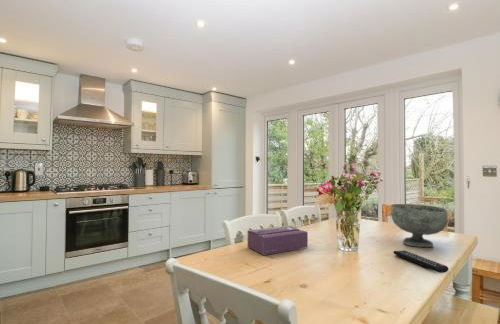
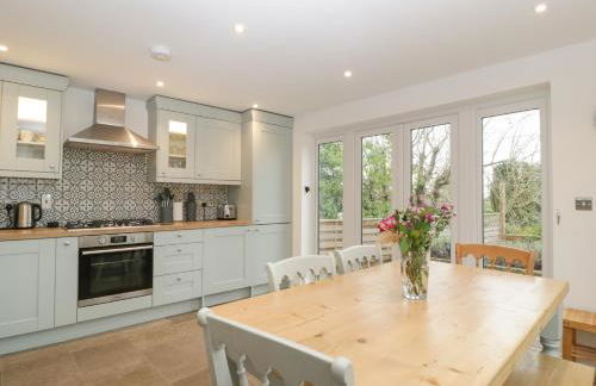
- remote control [392,249,450,274]
- tissue box [247,225,309,256]
- decorative bowl [390,203,449,248]
